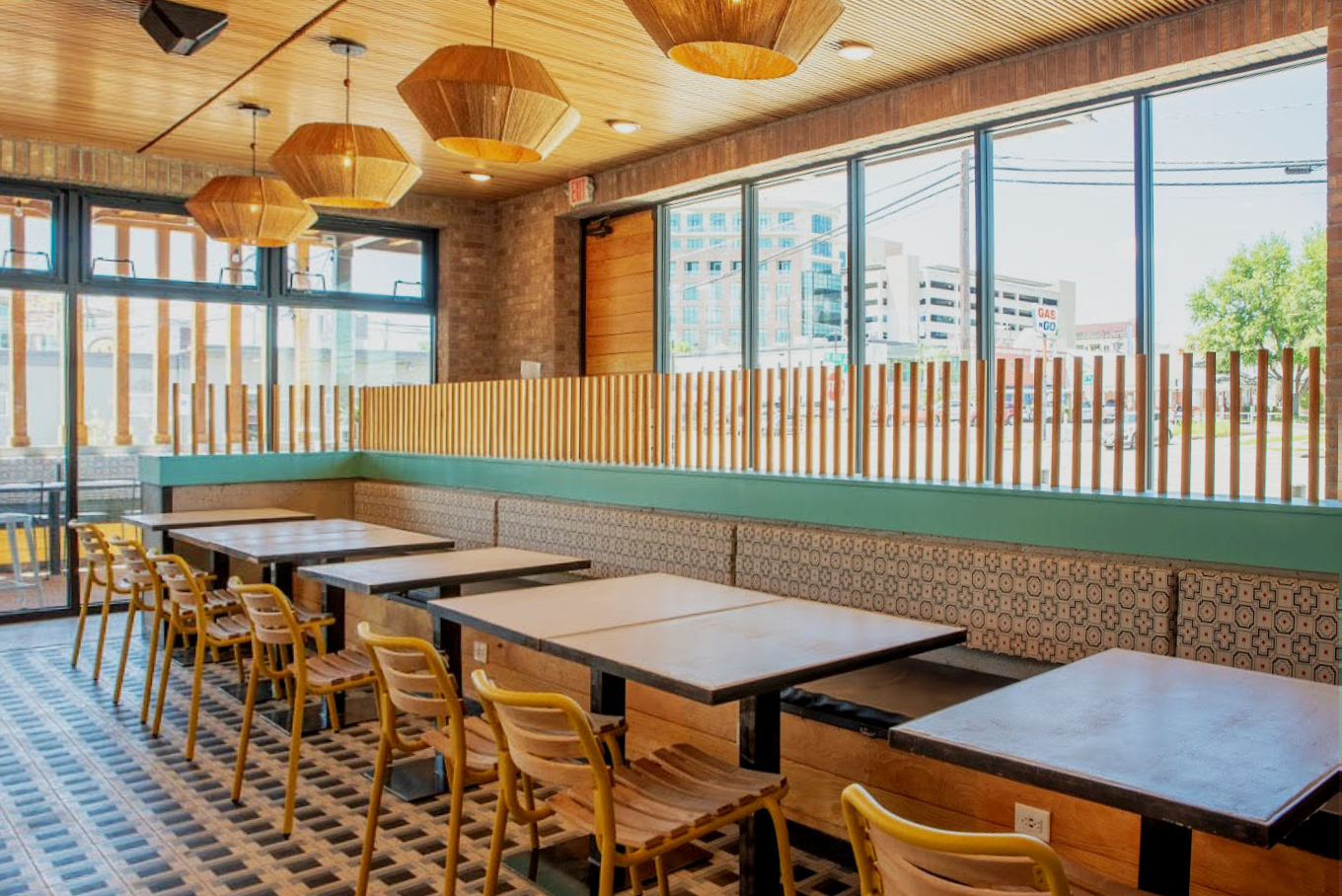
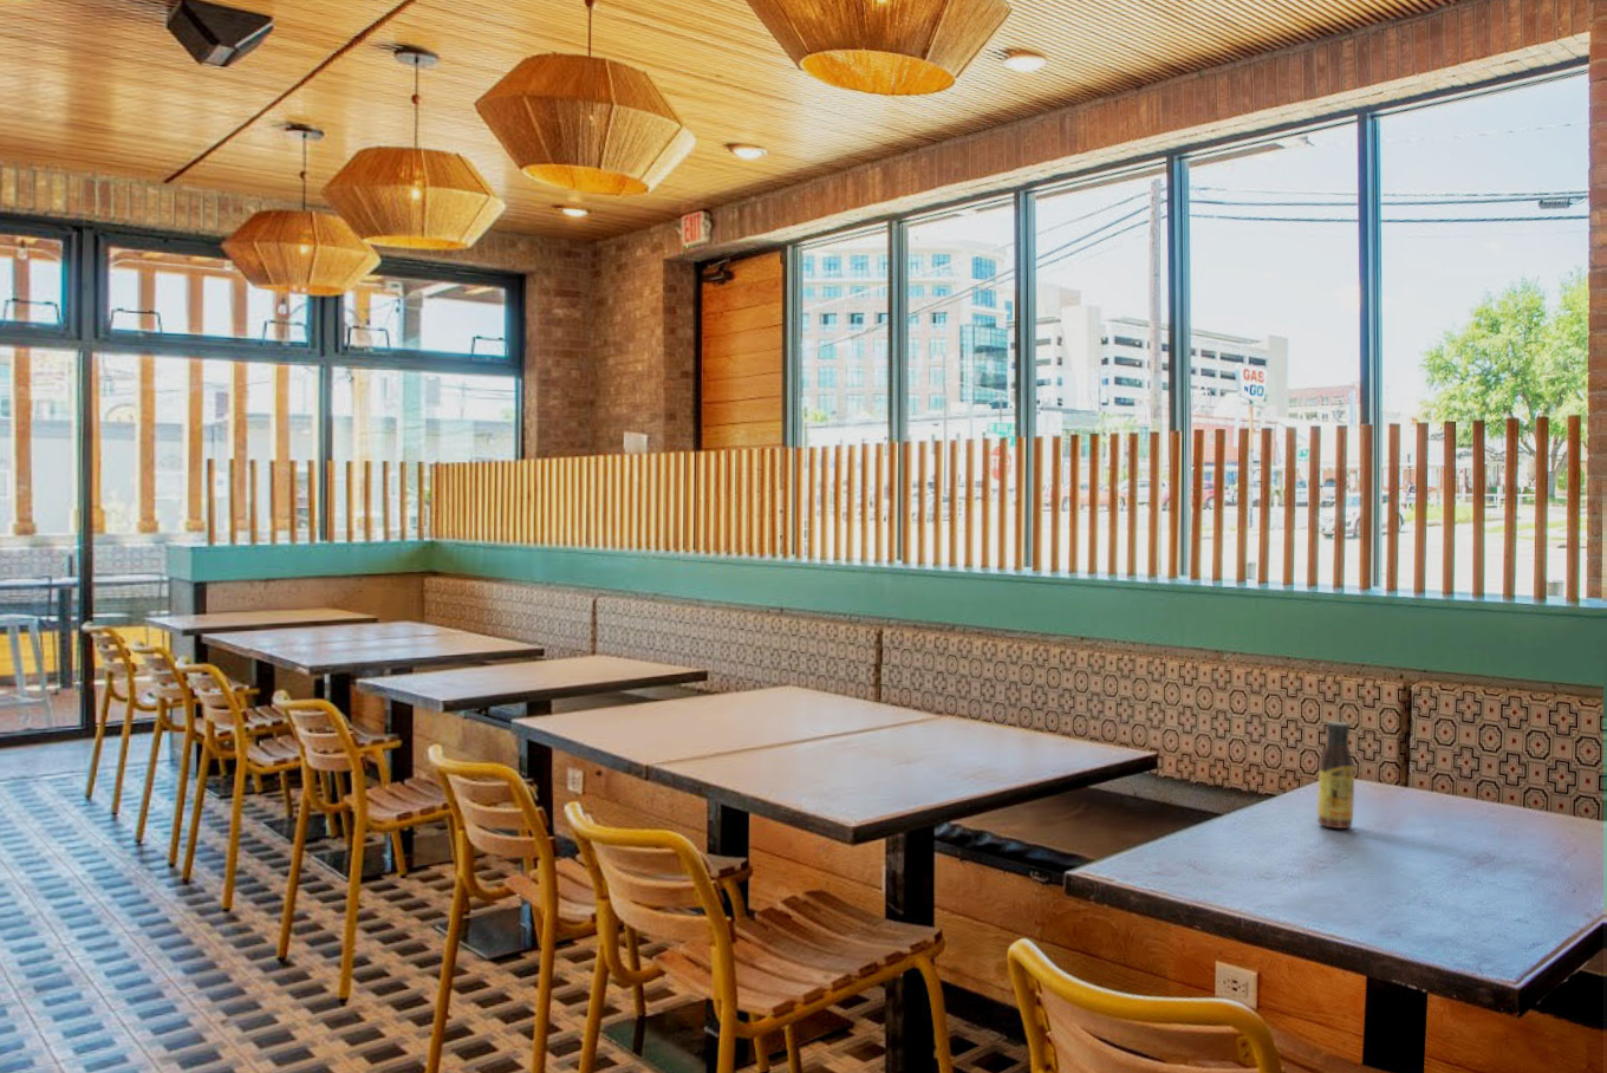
+ sauce bottle [1316,721,1356,830]
